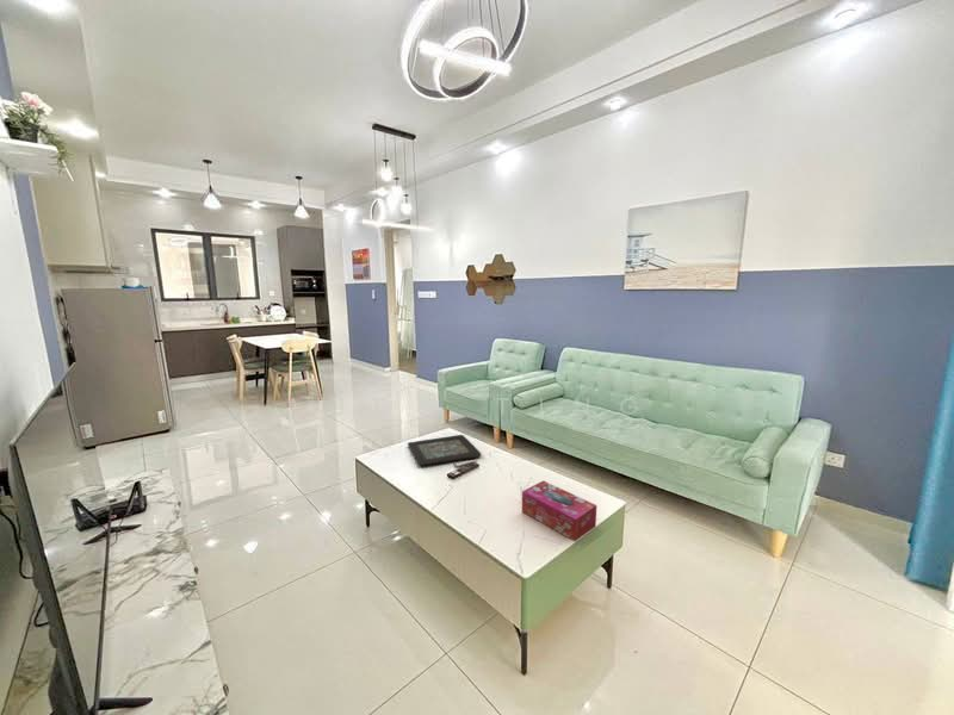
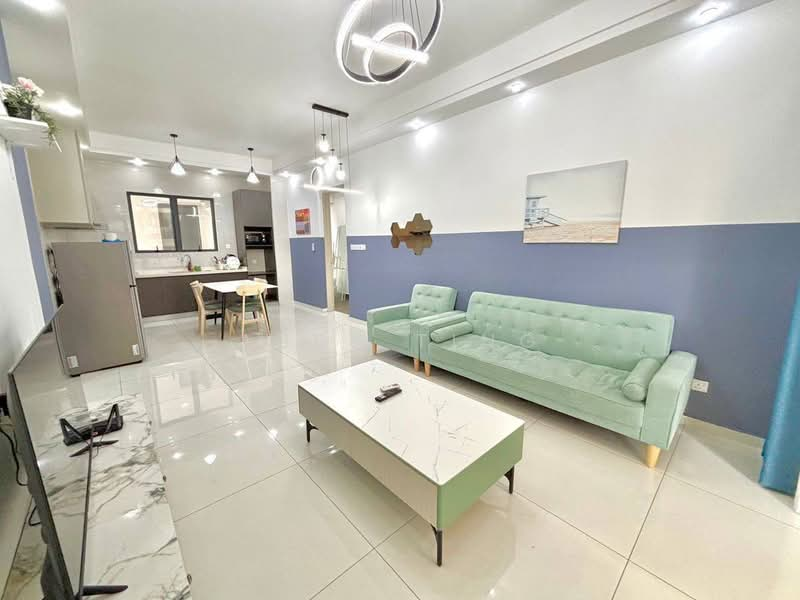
- tissue box [521,479,597,542]
- decorative tray [407,434,482,467]
